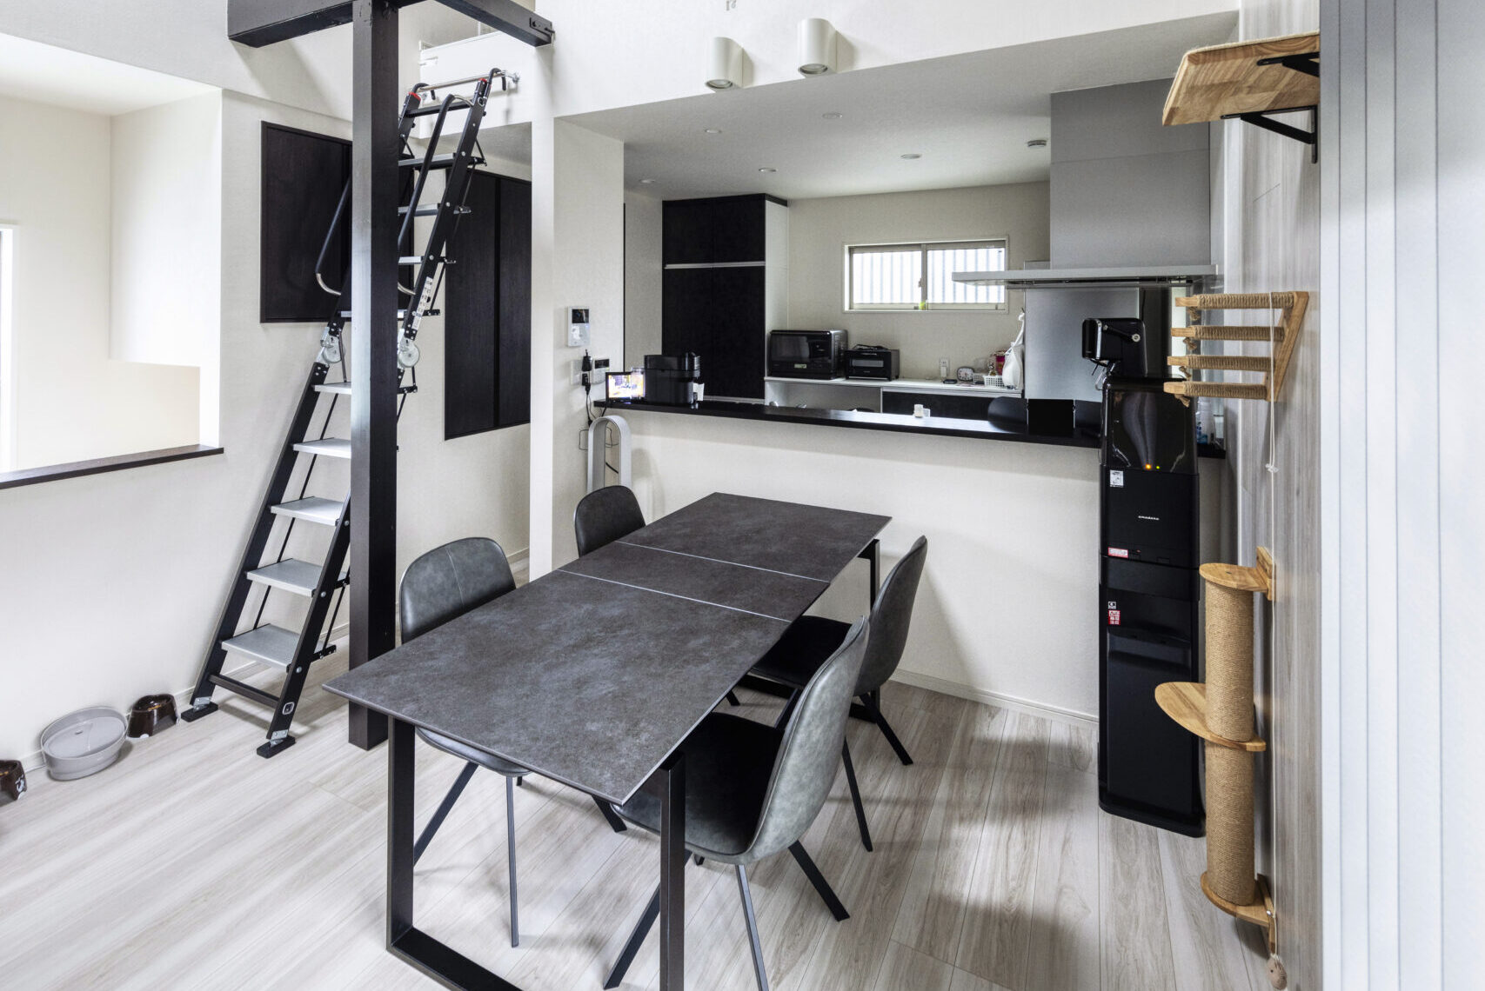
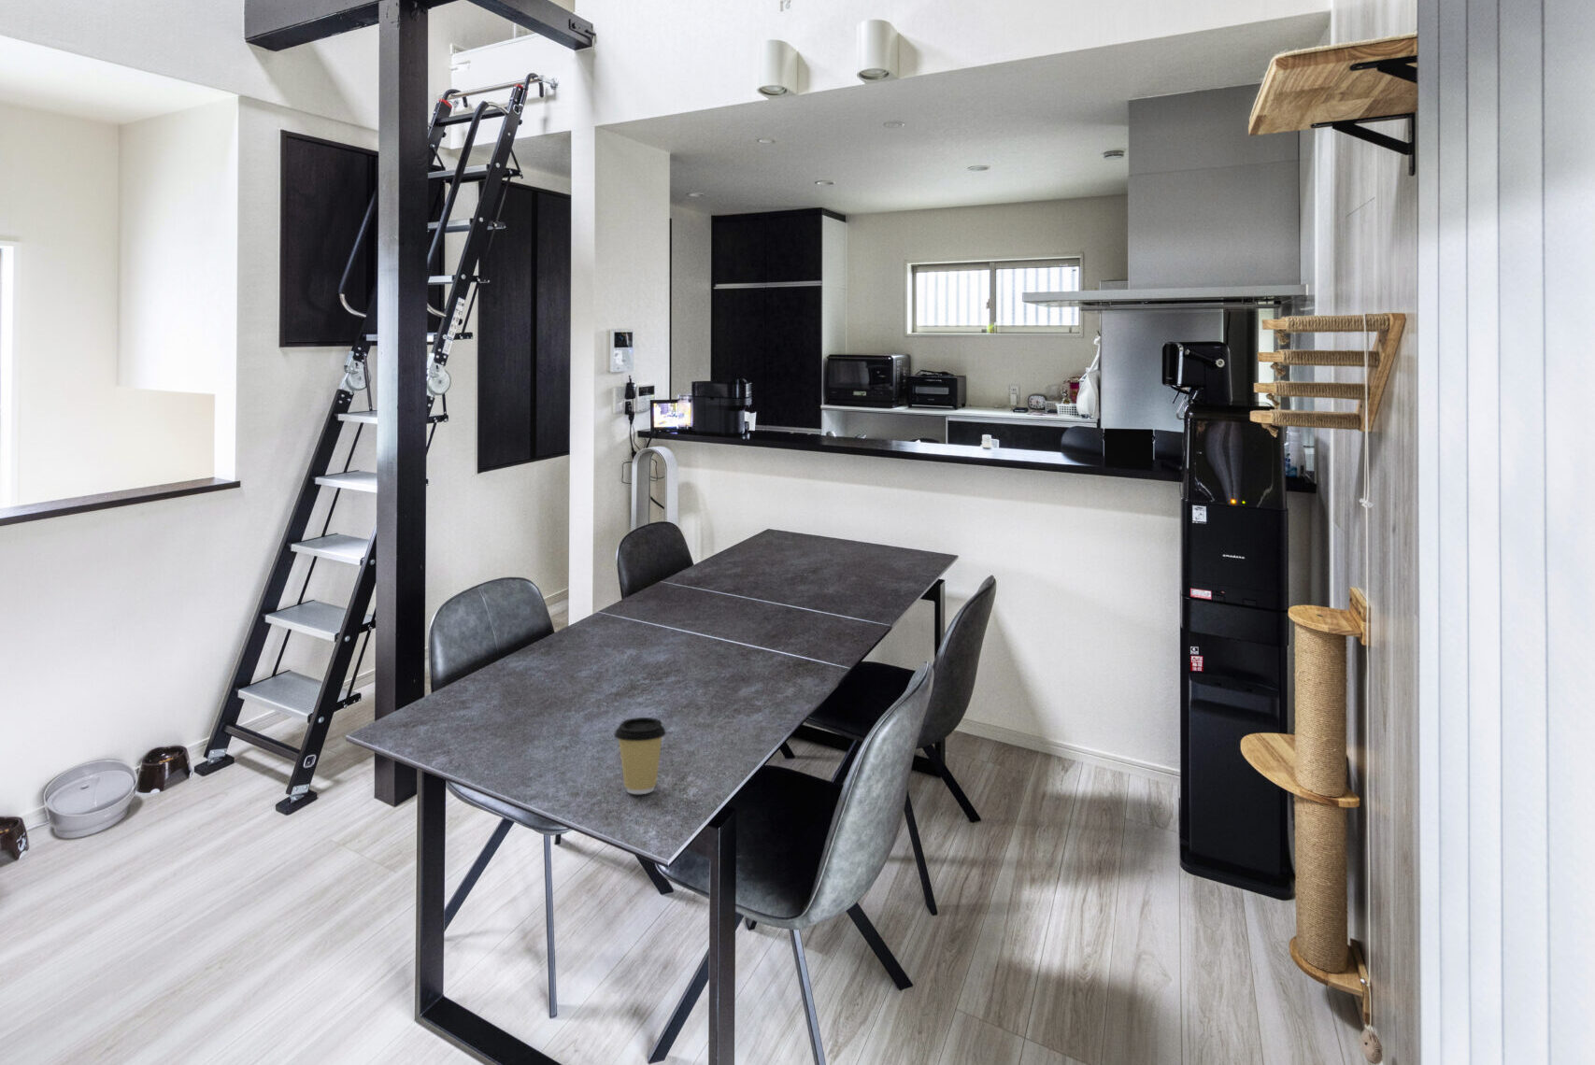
+ coffee cup [614,717,667,795]
